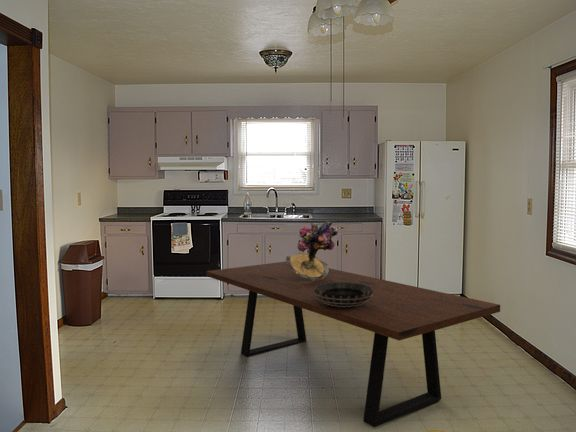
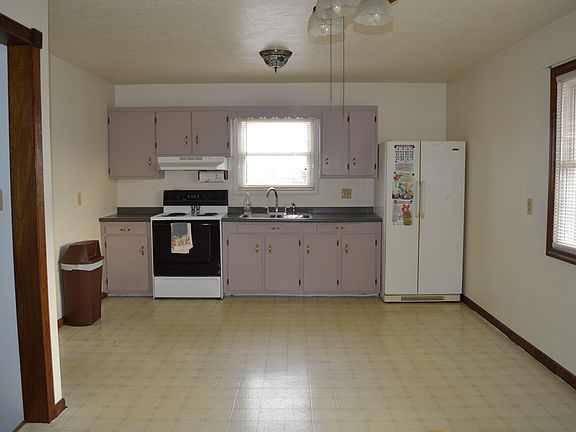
- bouquet [285,219,339,281]
- dining table [205,261,501,428]
- decorative bowl [314,282,373,307]
